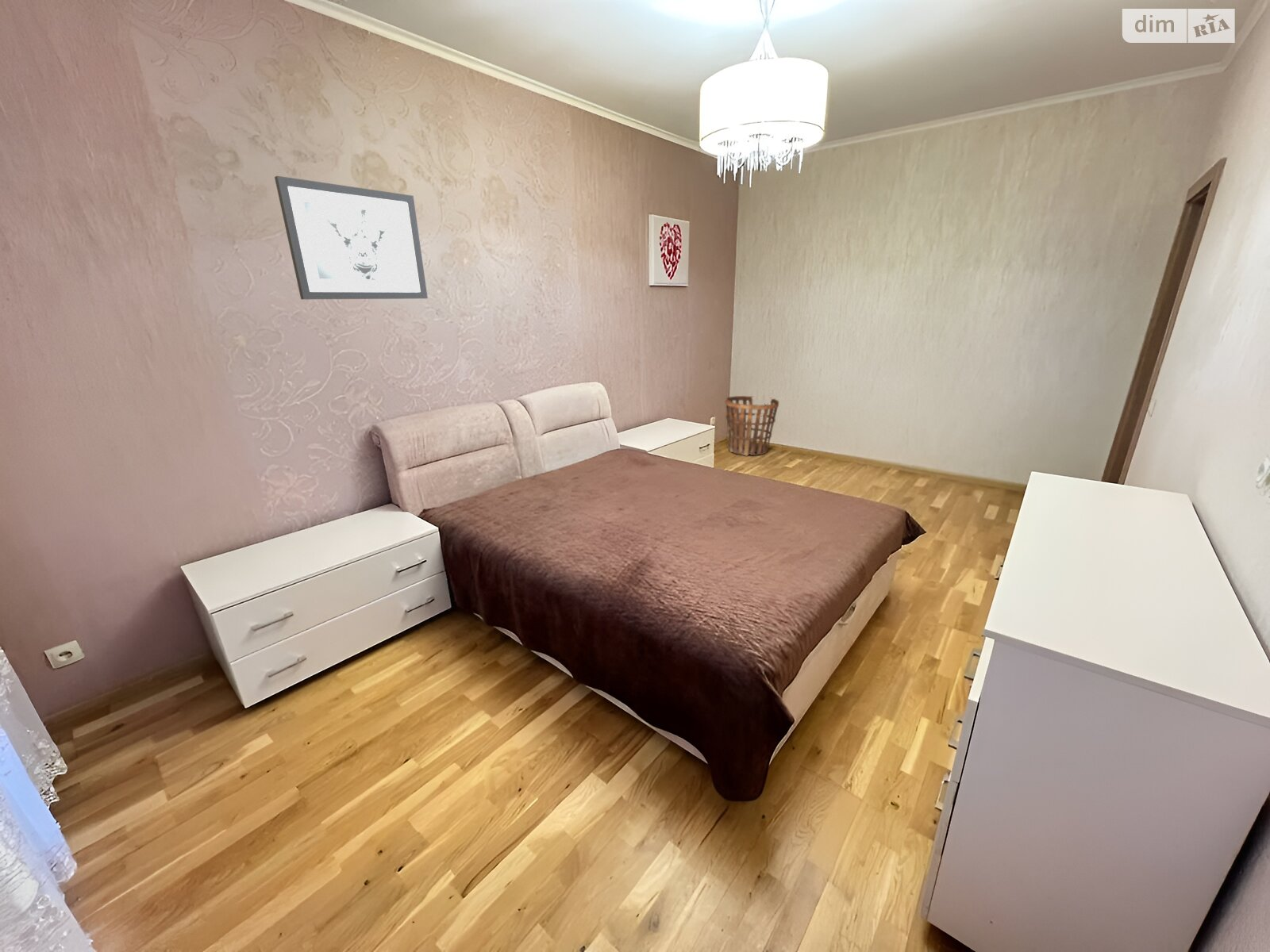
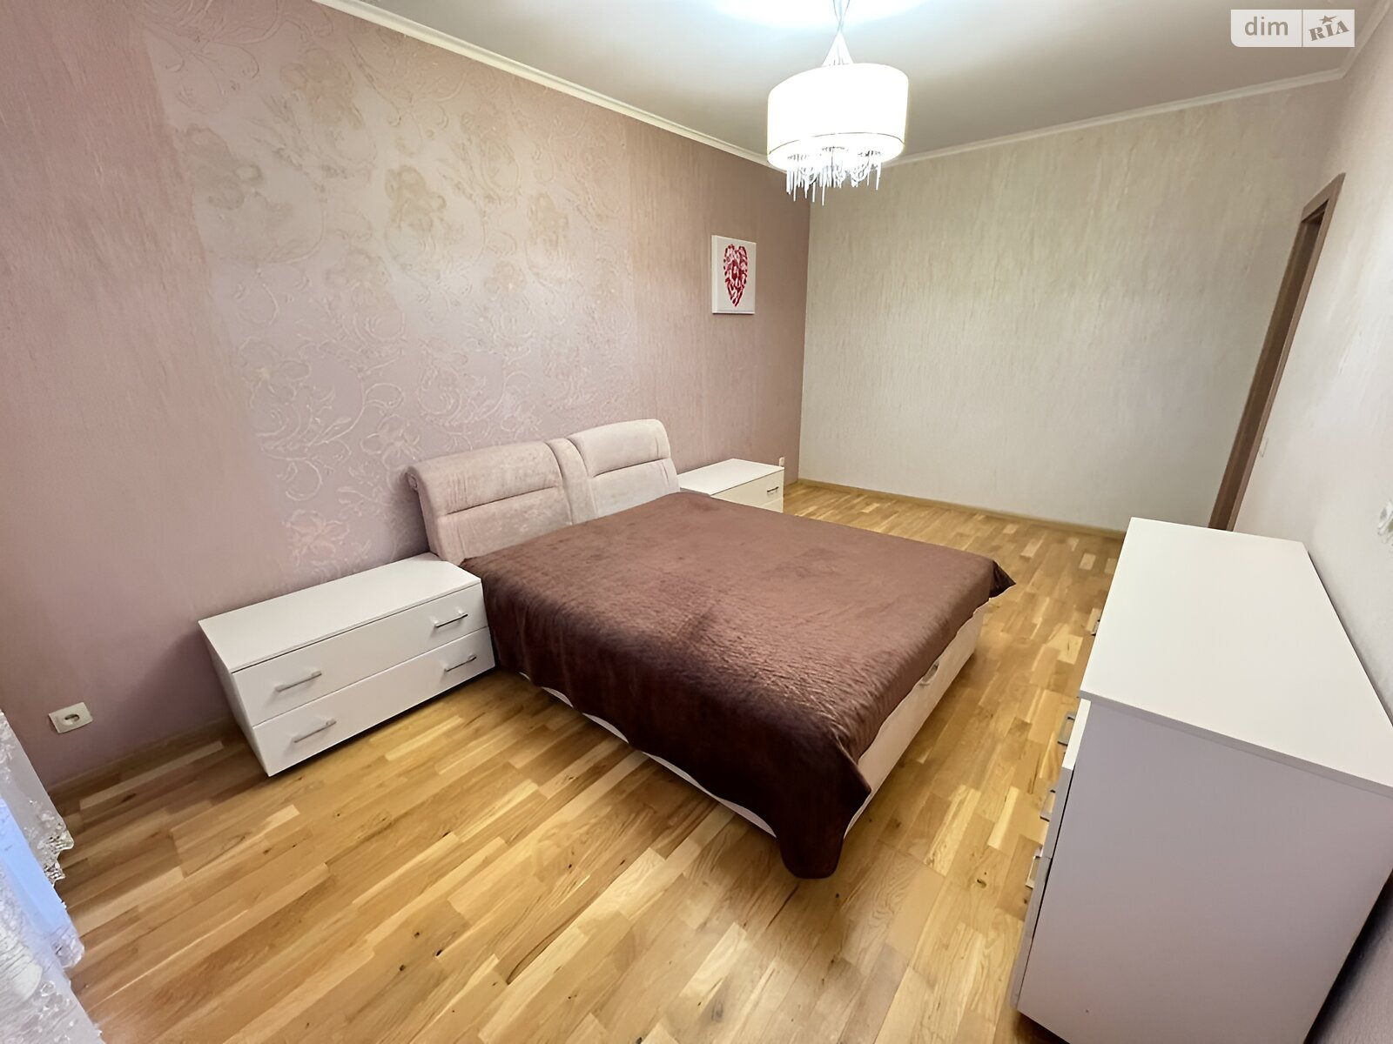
- basket [724,395,779,457]
- wall art [274,175,429,300]
